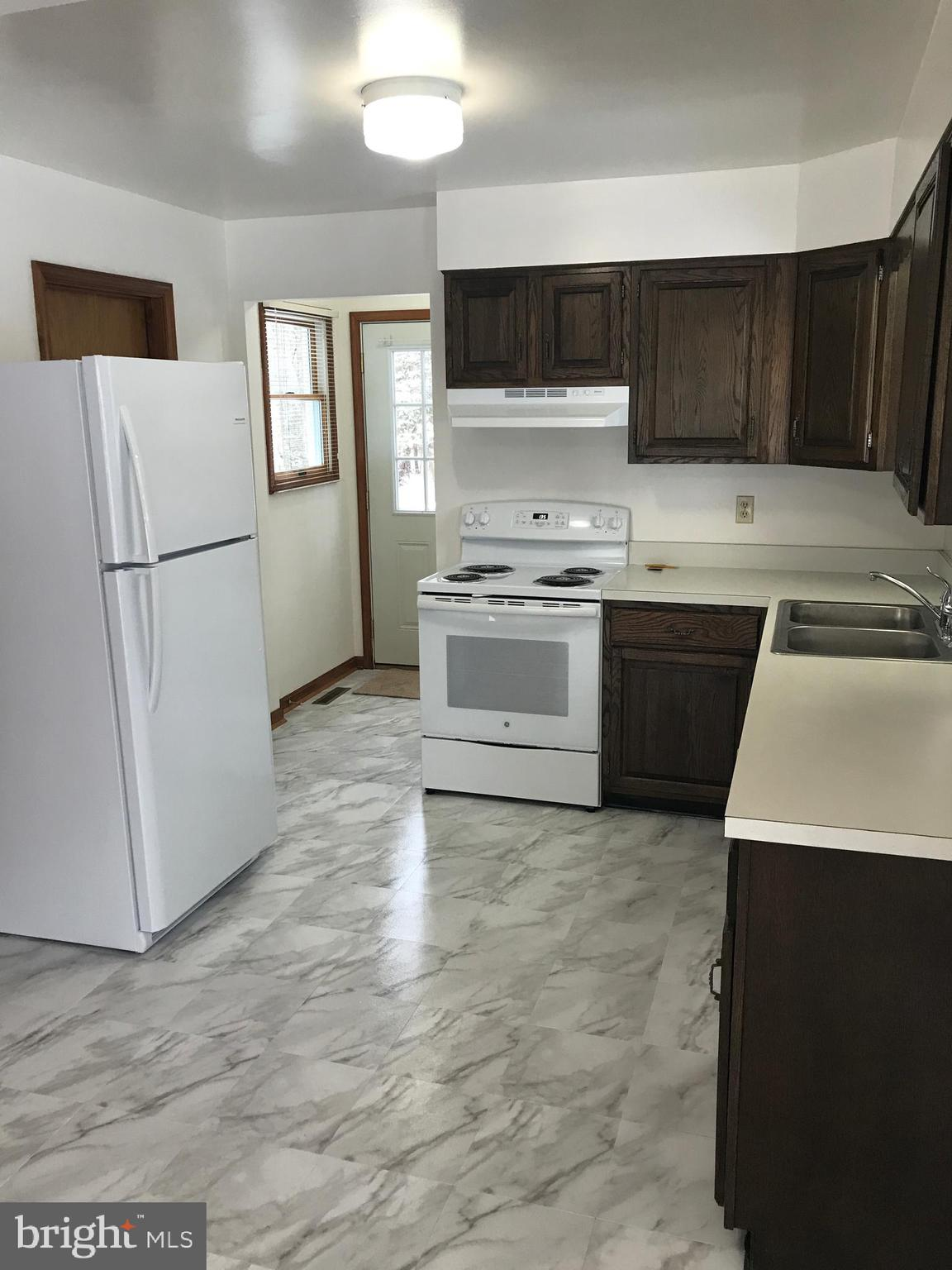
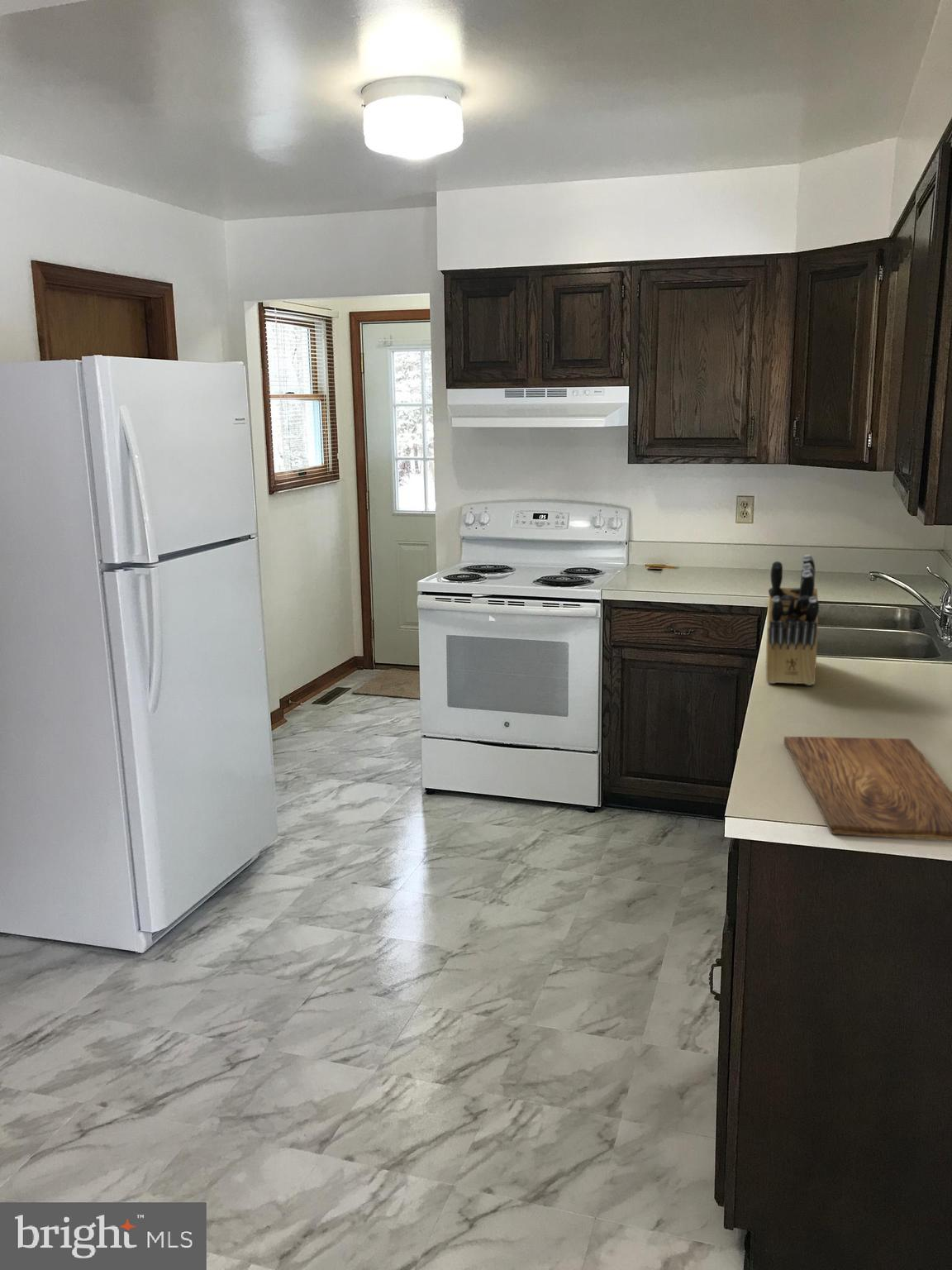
+ knife block [765,554,820,686]
+ cutting board [783,736,952,842]
